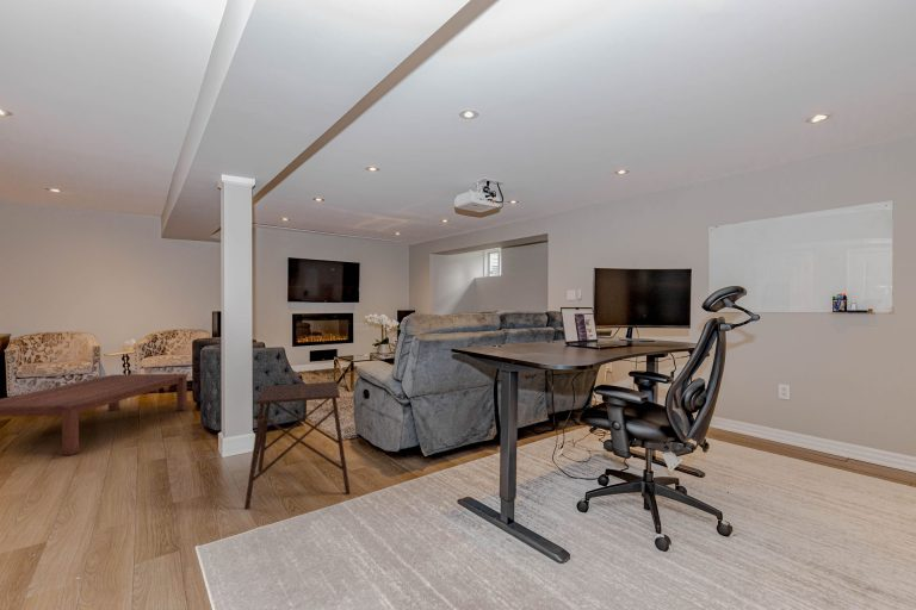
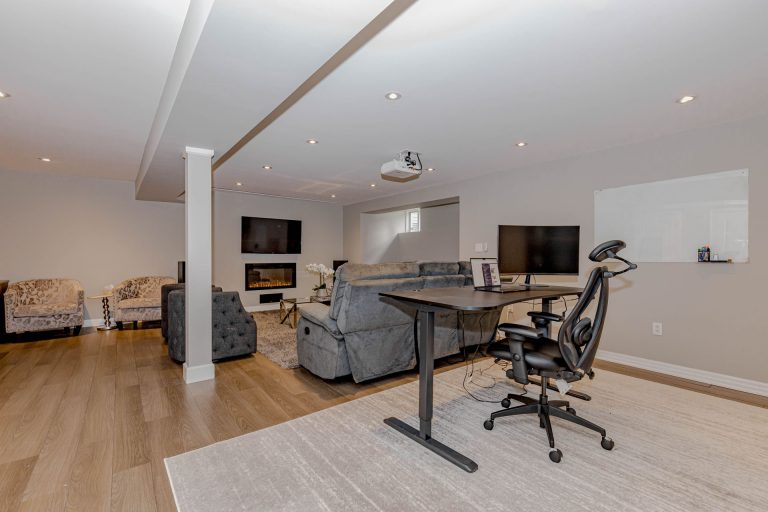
- side table [243,380,351,510]
- coffee table [0,373,188,456]
